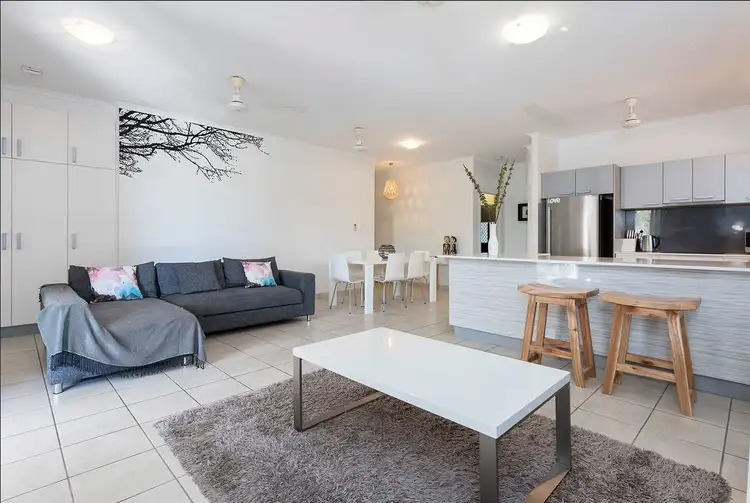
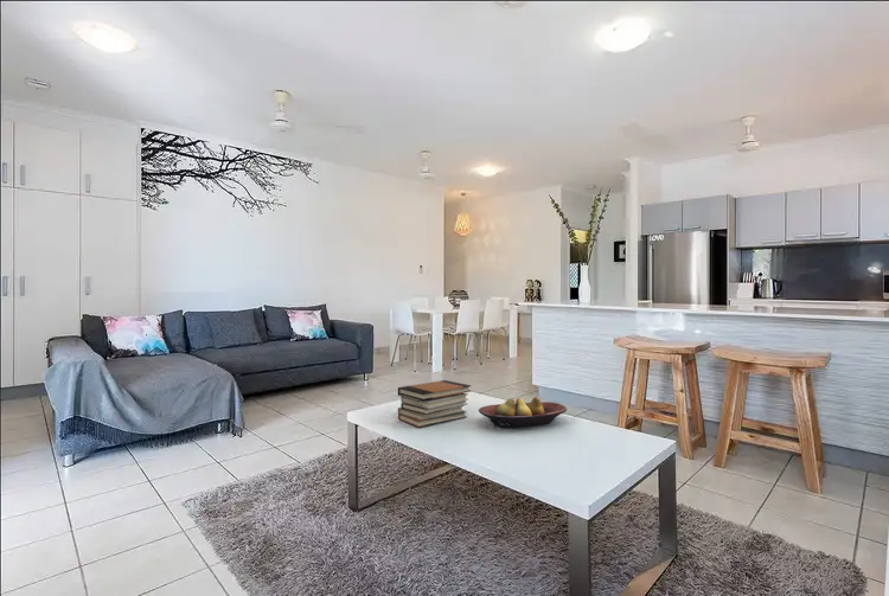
+ fruit bowl [478,396,568,429]
+ book stack [397,379,472,428]
